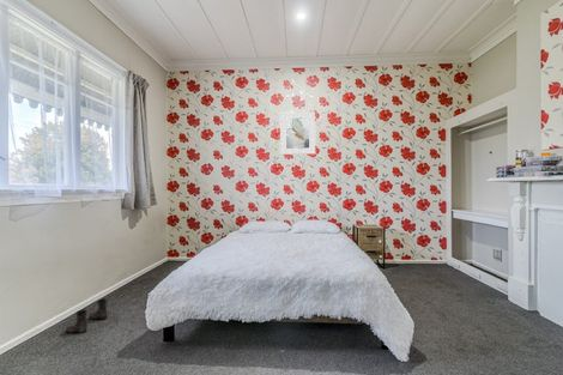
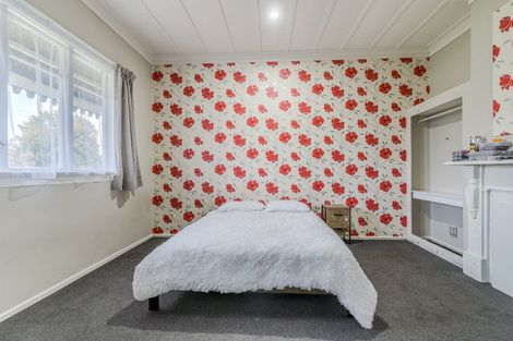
- boots [65,297,109,334]
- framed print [279,110,316,156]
